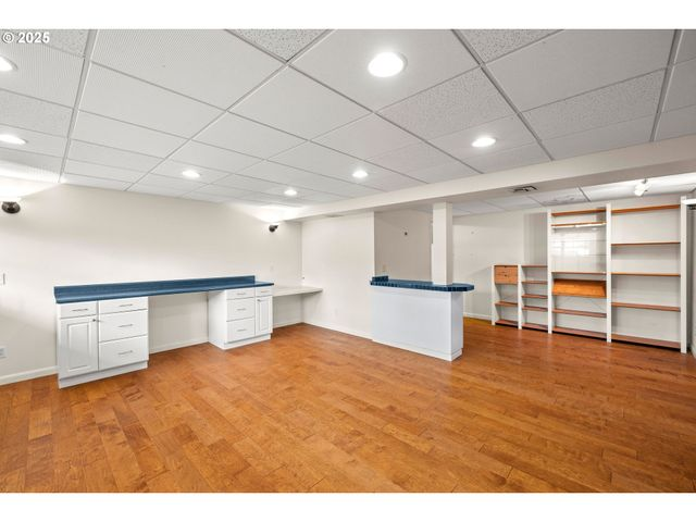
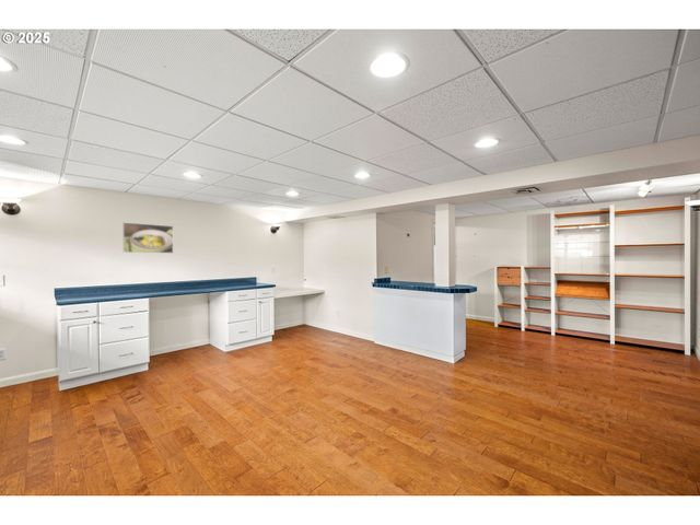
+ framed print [121,221,174,254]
